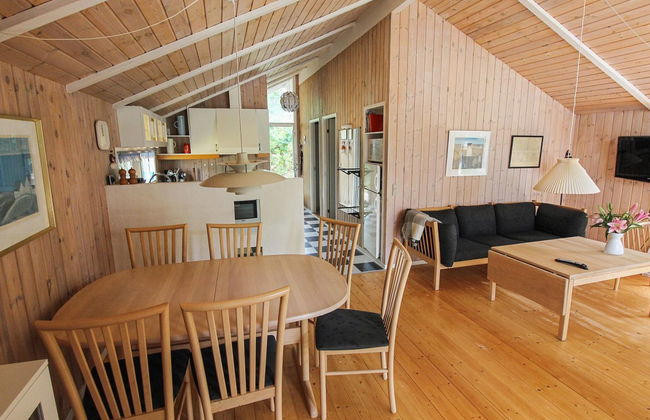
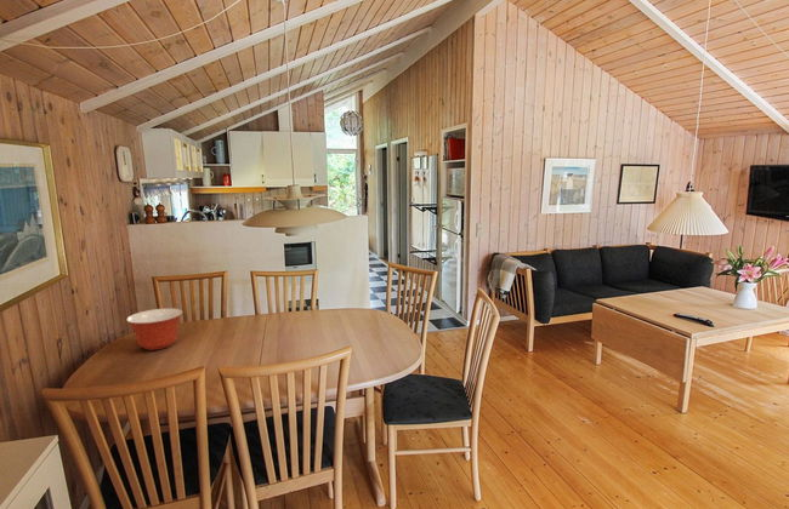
+ mixing bowl [125,308,185,351]
